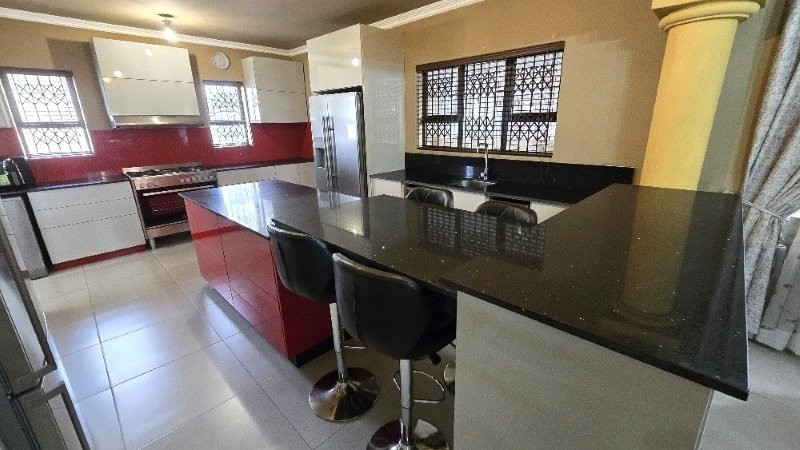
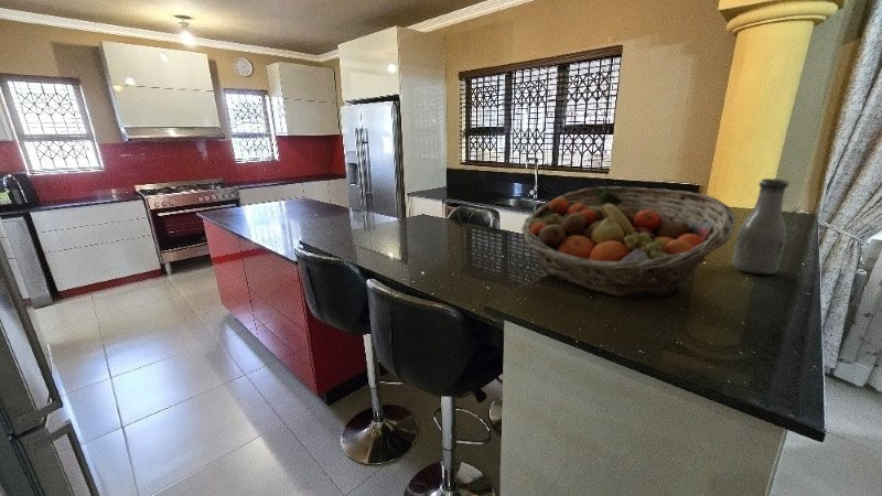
+ bottle [731,177,789,276]
+ fruit basket [520,185,736,299]
